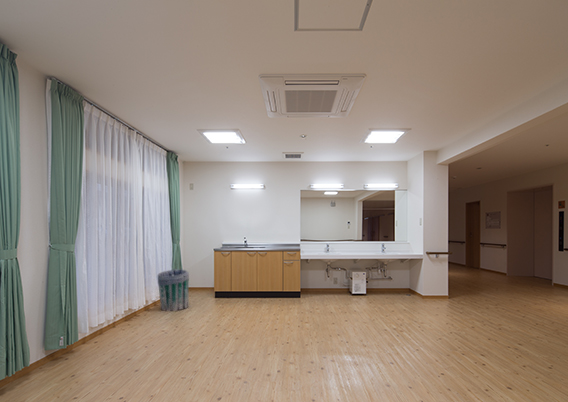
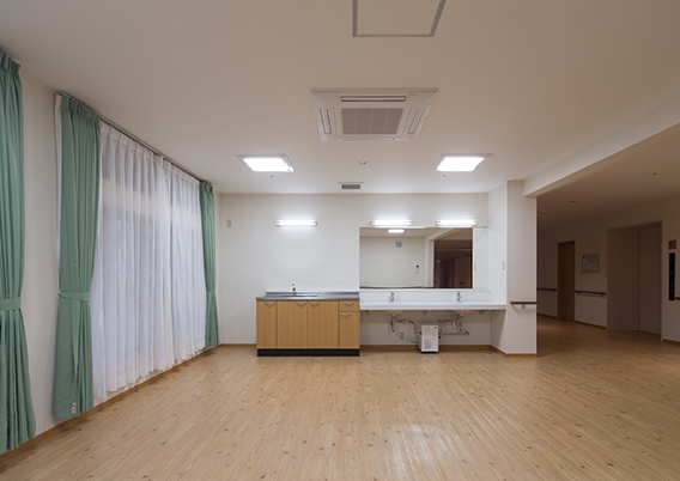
- trash can [157,268,190,312]
